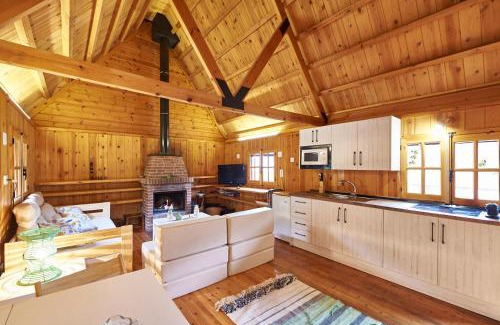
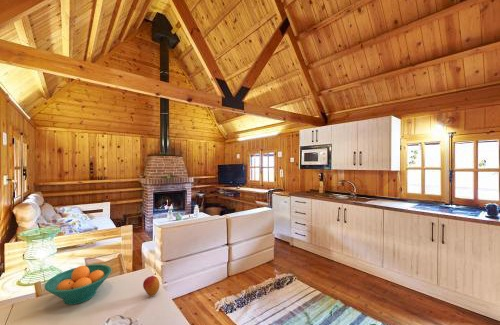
+ fruit bowl [44,263,112,306]
+ fruit [142,275,161,297]
